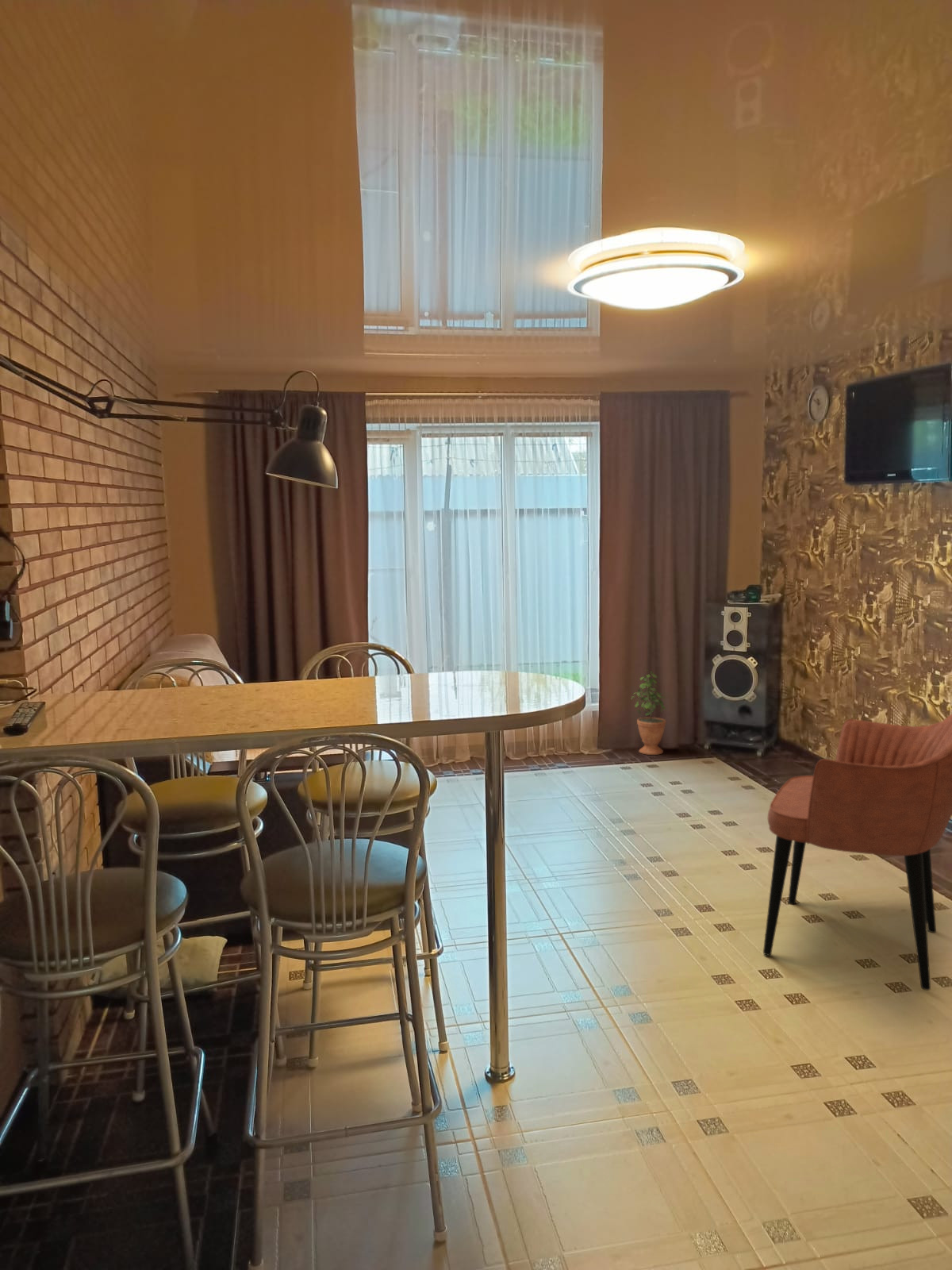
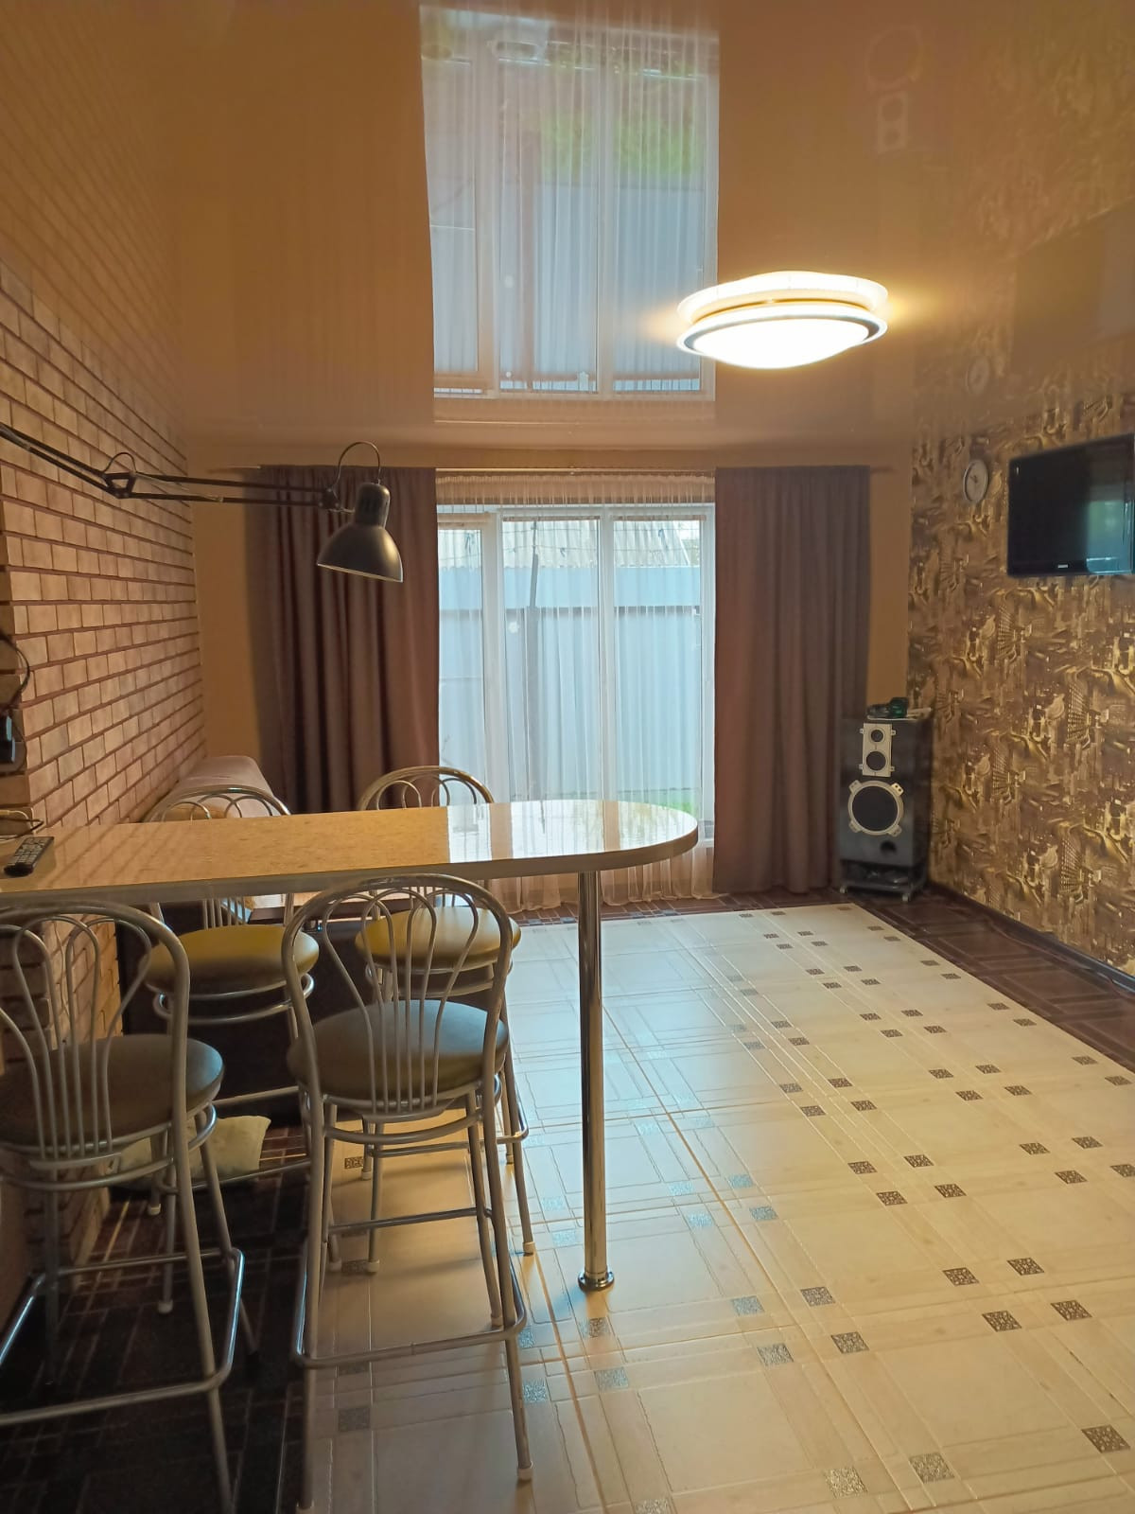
- potted plant [631,669,666,756]
- armchair [762,714,952,991]
